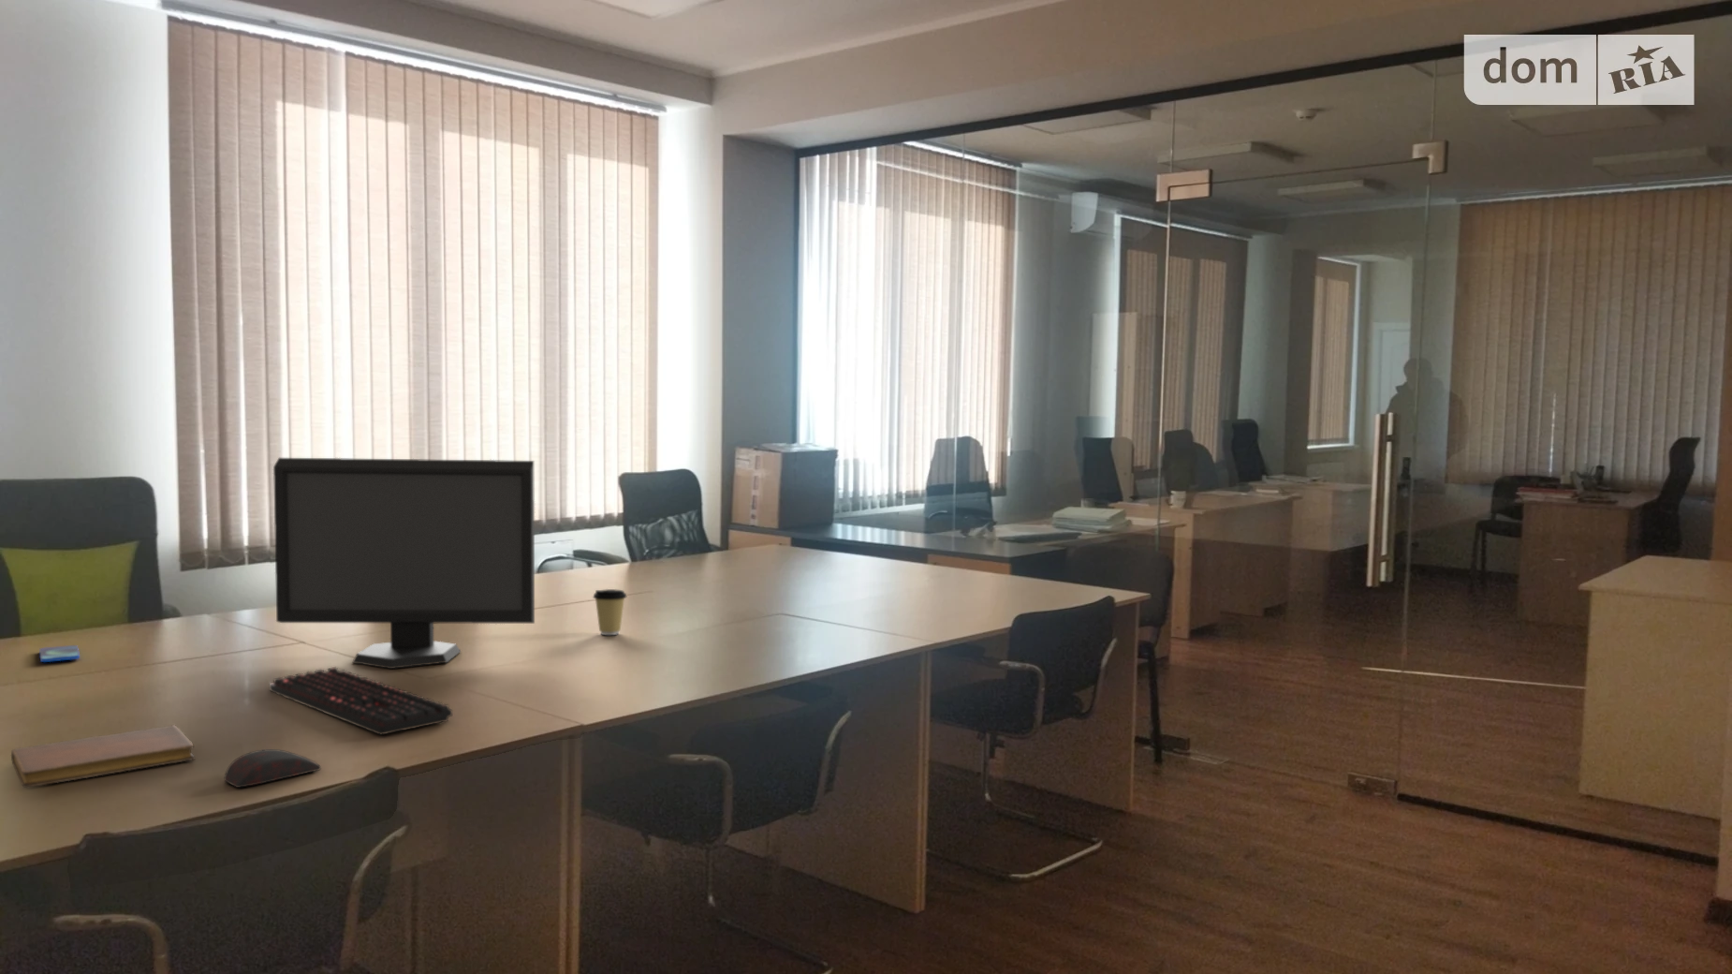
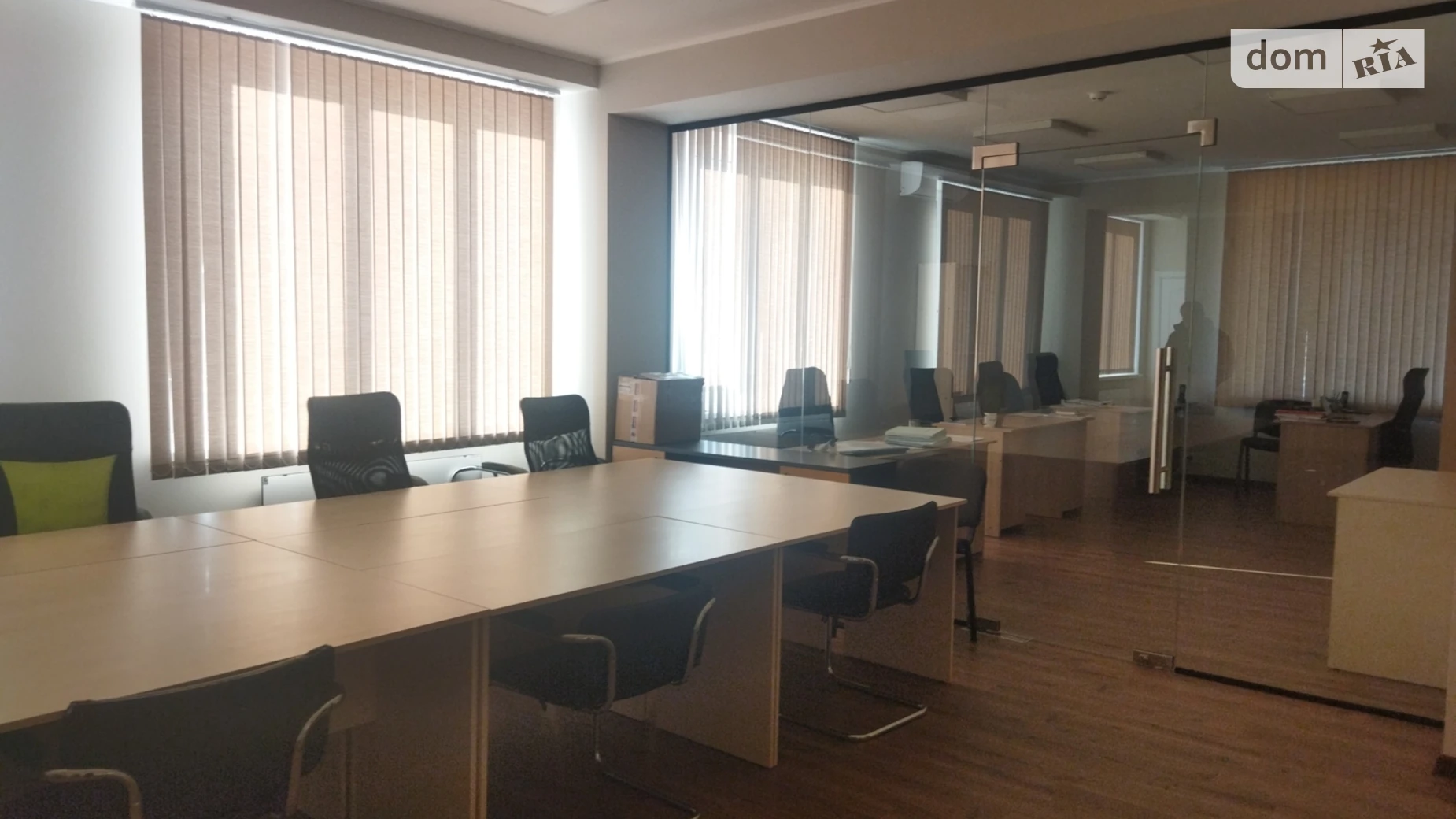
- notebook [11,724,195,788]
- smartphone [38,645,81,664]
- keyboard [269,666,453,736]
- computer mouse [222,748,322,788]
- monitor [272,457,535,670]
- coffee cup [591,589,627,636]
